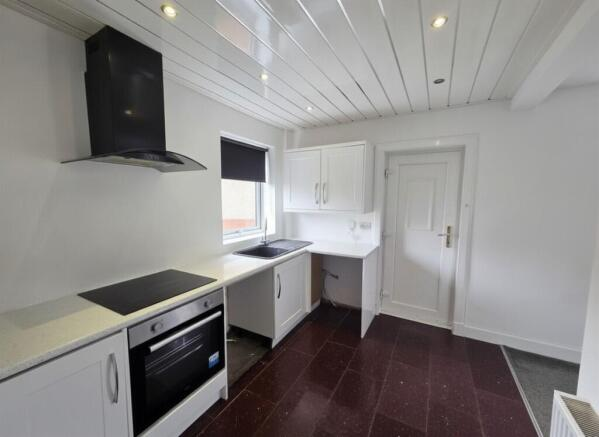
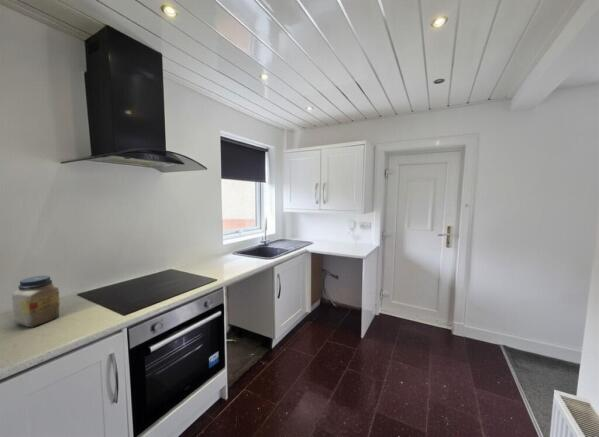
+ jar [11,275,61,329]
